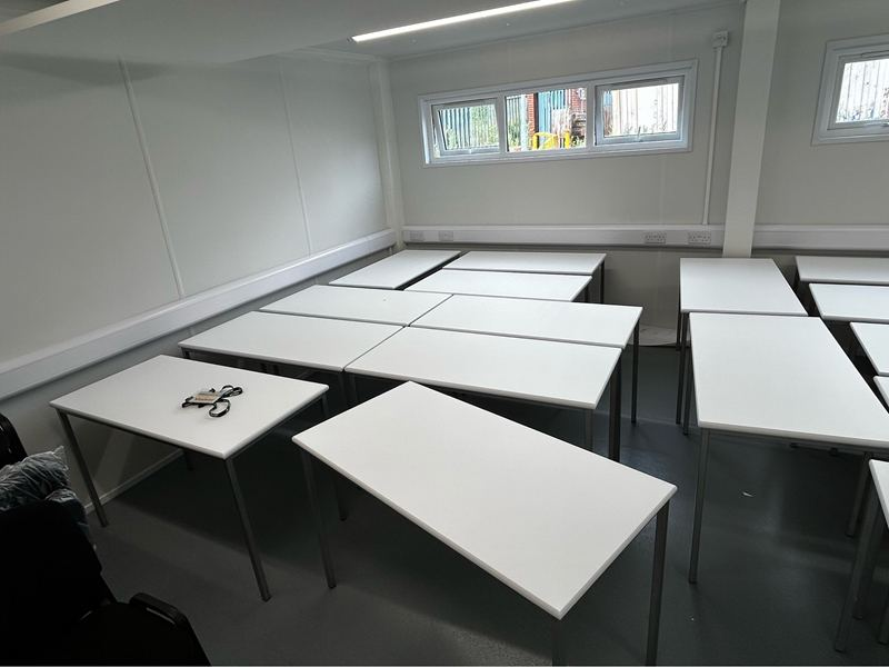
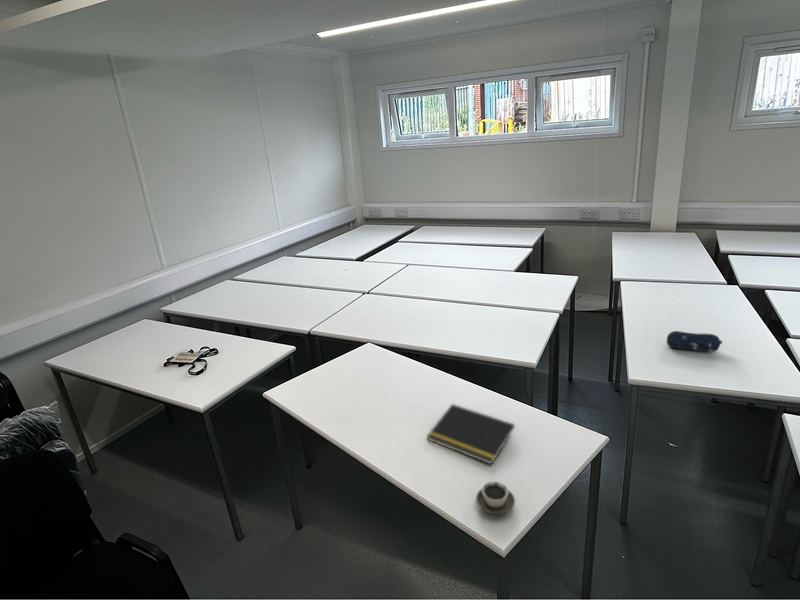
+ cup [475,480,516,516]
+ notepad [426,403,516,466]
+ pencil case [665,330,723,353]
